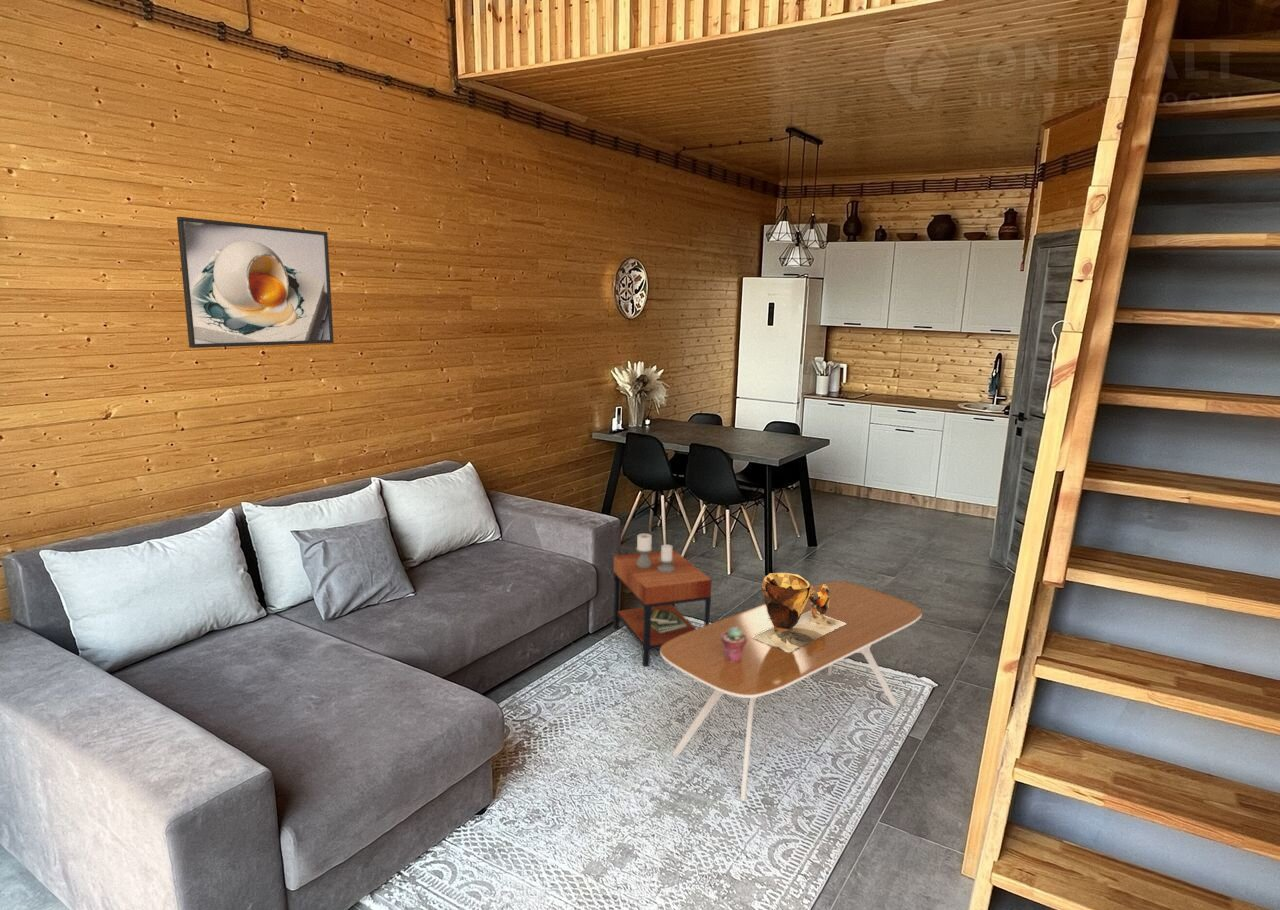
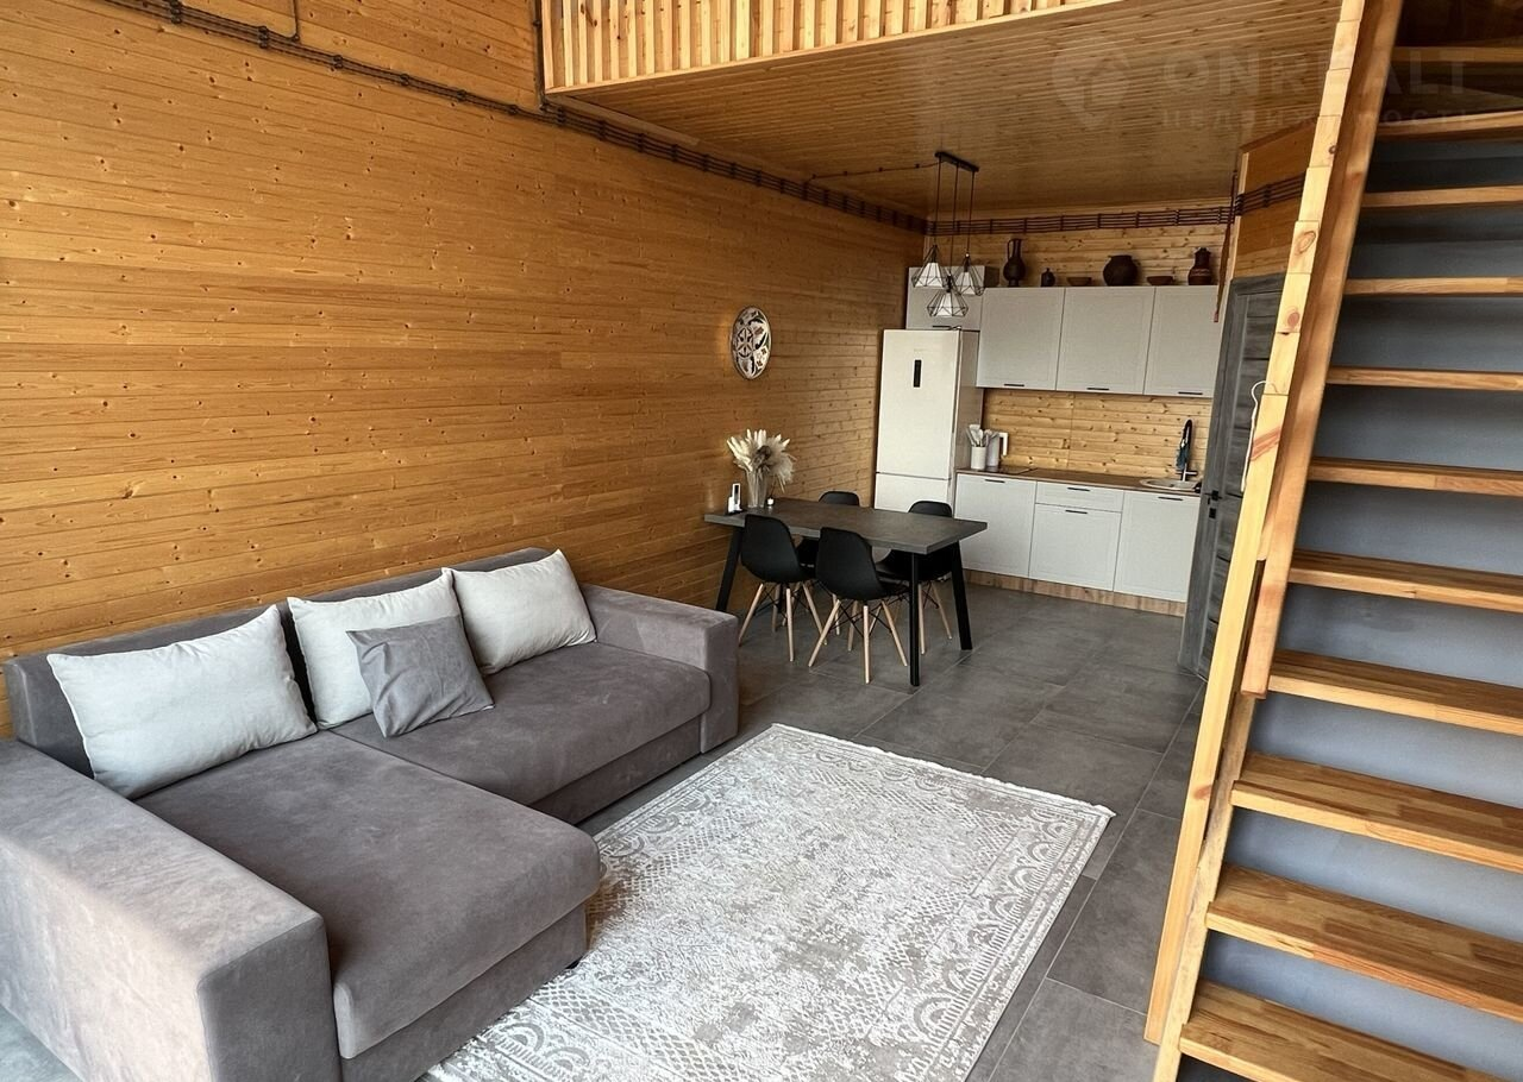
- coffee table [659,580,923,802]
- clay pot [752,572,846,653]
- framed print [176,216,335,349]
- potted succulent [721,627,747,662]
- side table [612,533,713,668]
